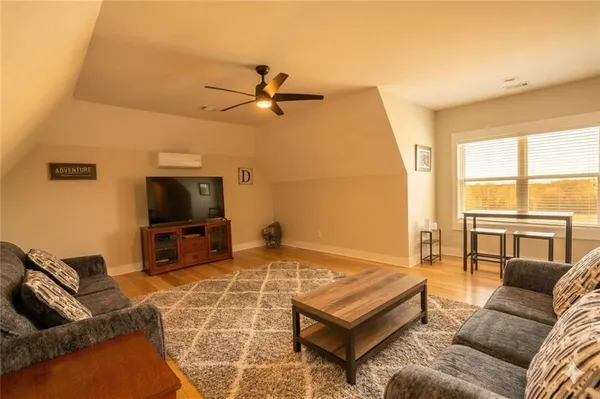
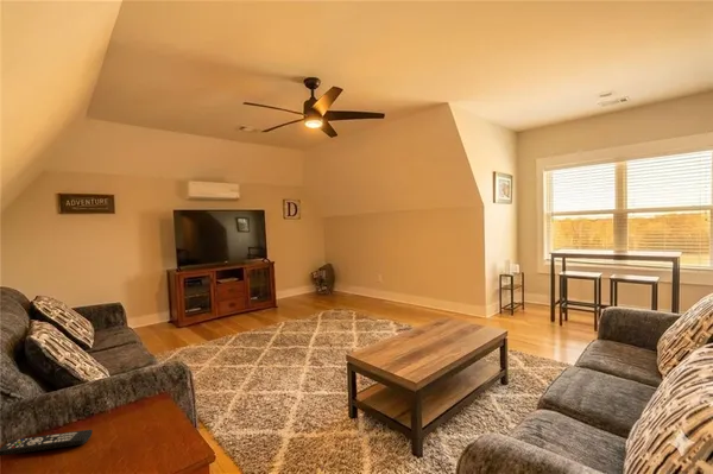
+ remote control [0,429,94,457]
